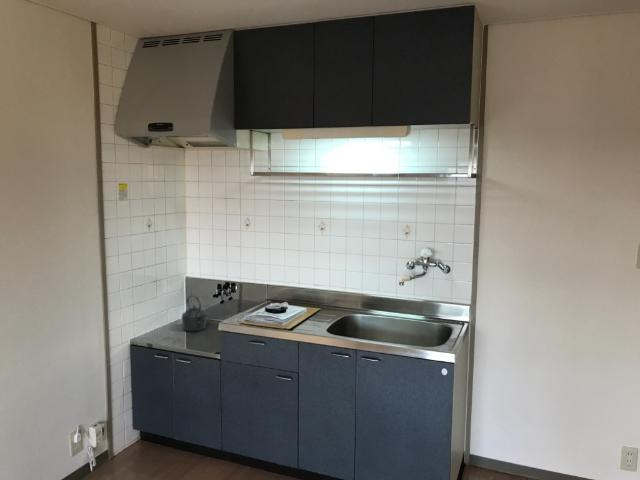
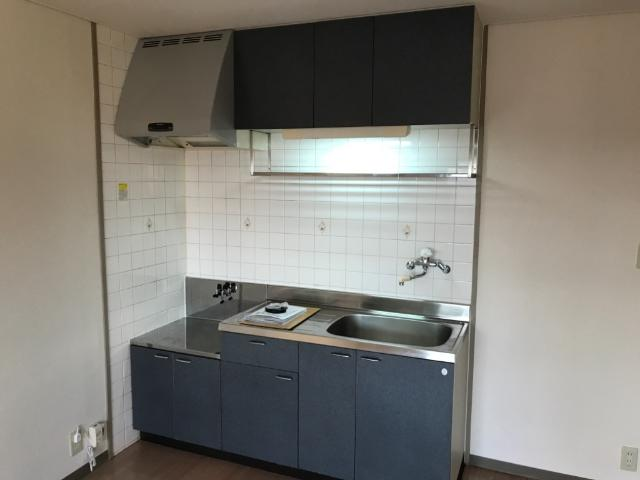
- kettle [181,295,208,332]
